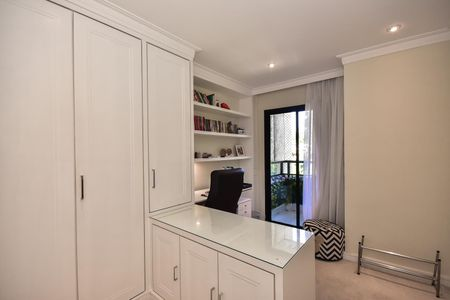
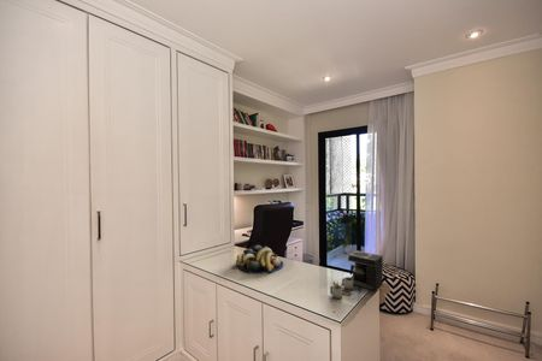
+ fruit bowl [235,244,284,274]
+ coffee maker [329,249,384,300]
